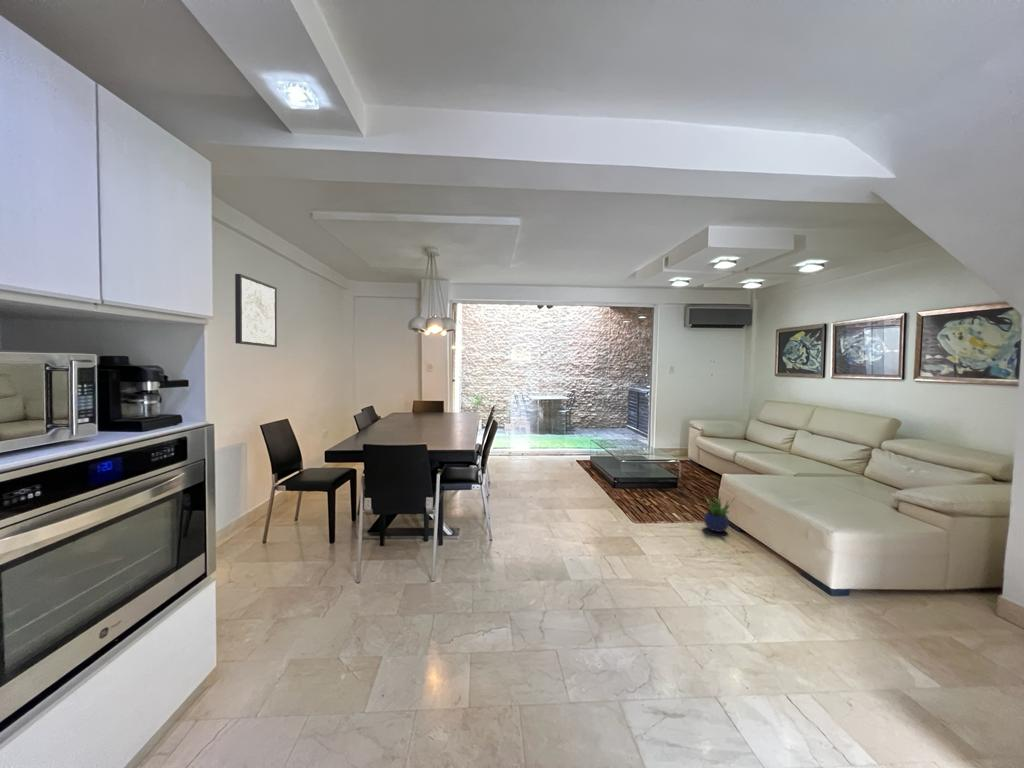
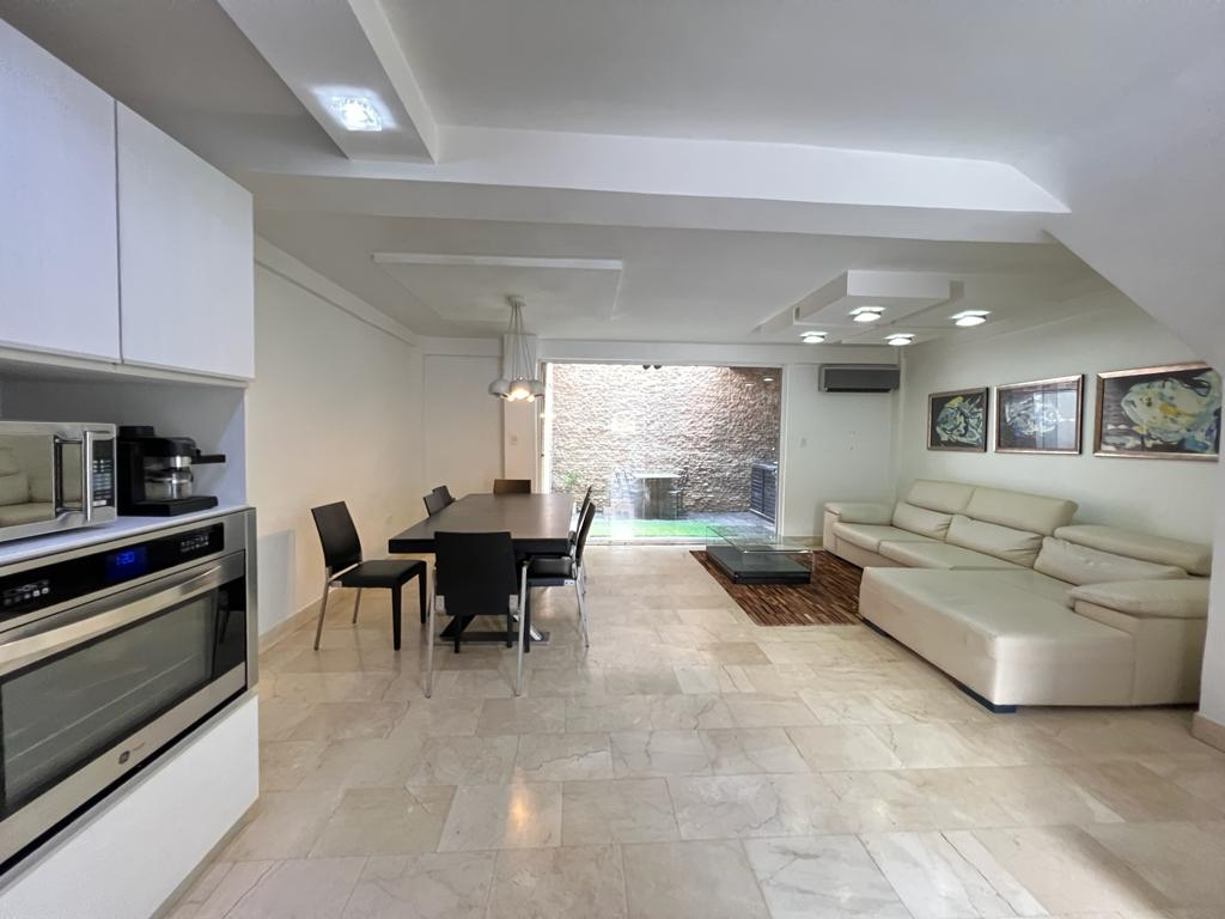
- potted plant [701,491,735,533]
- wall art [234,273,278,348]
